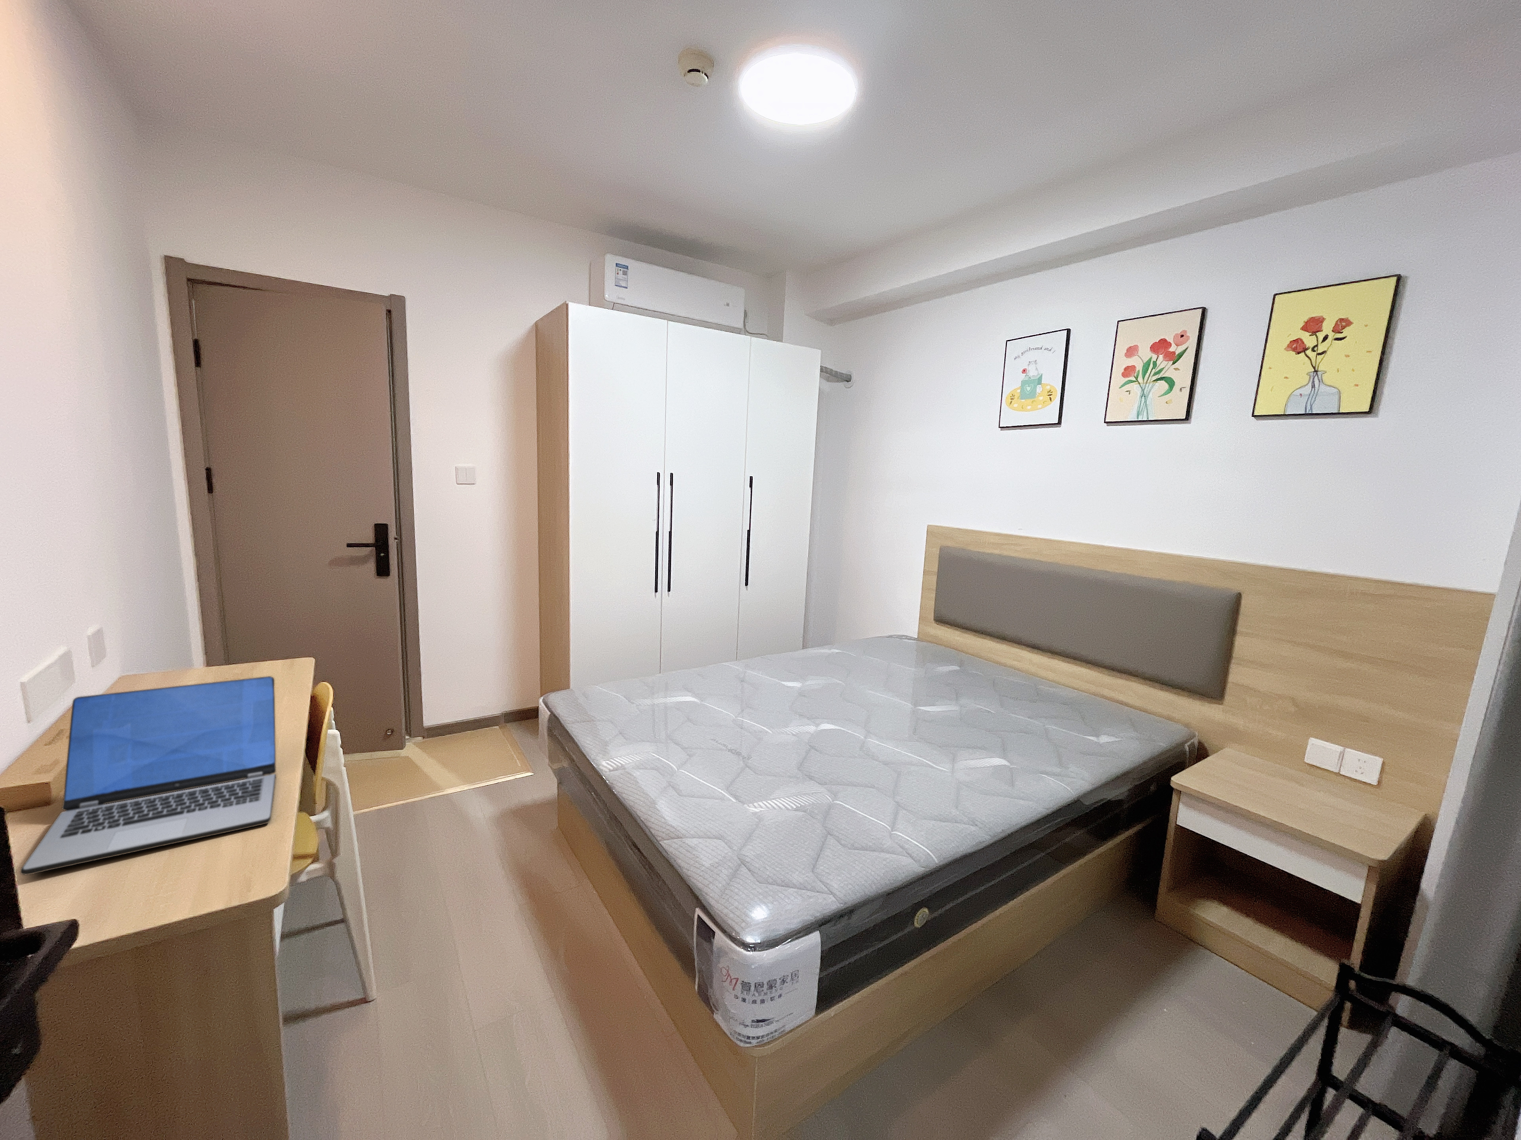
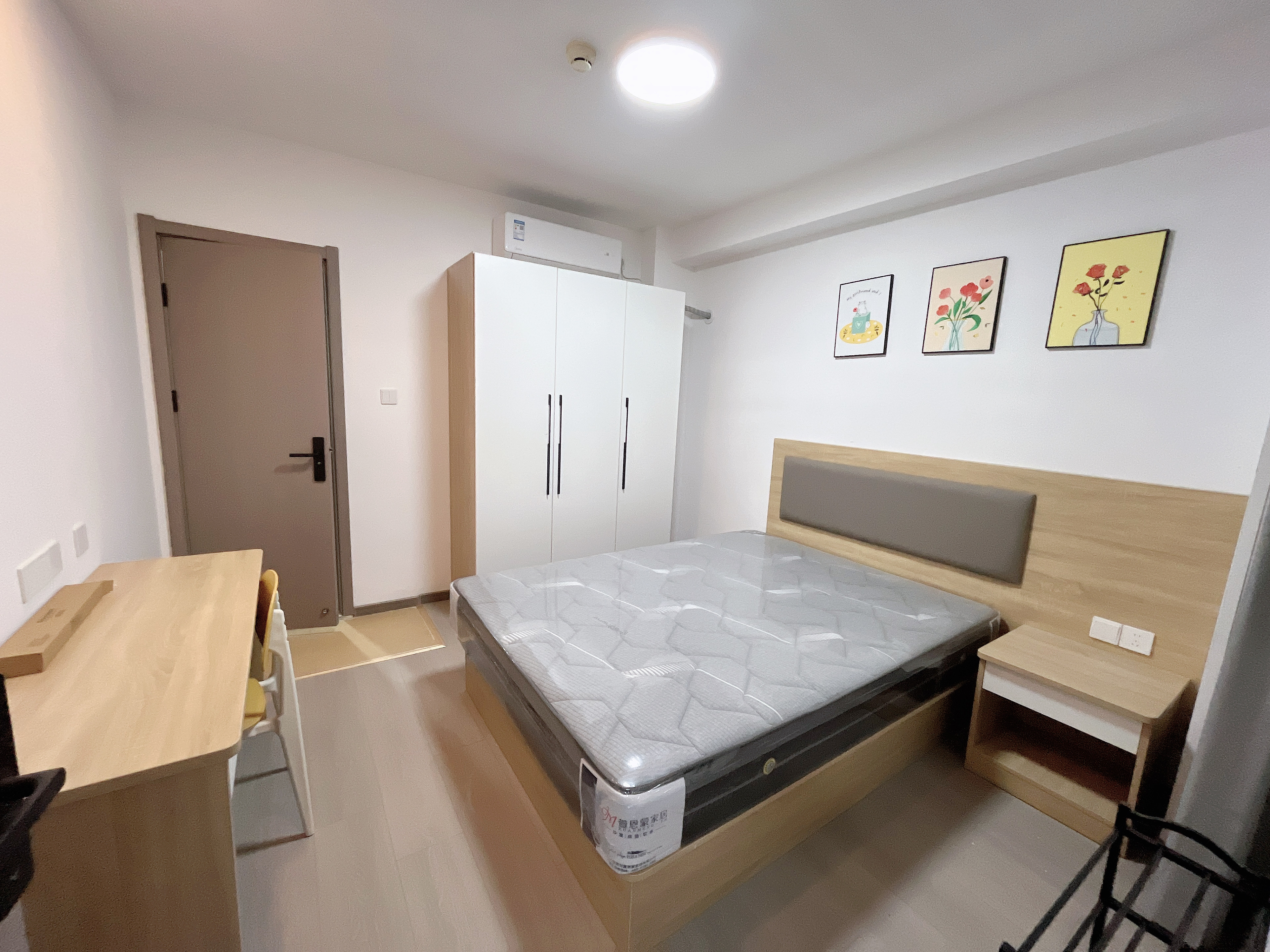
- laptop [20,675,277,875]
